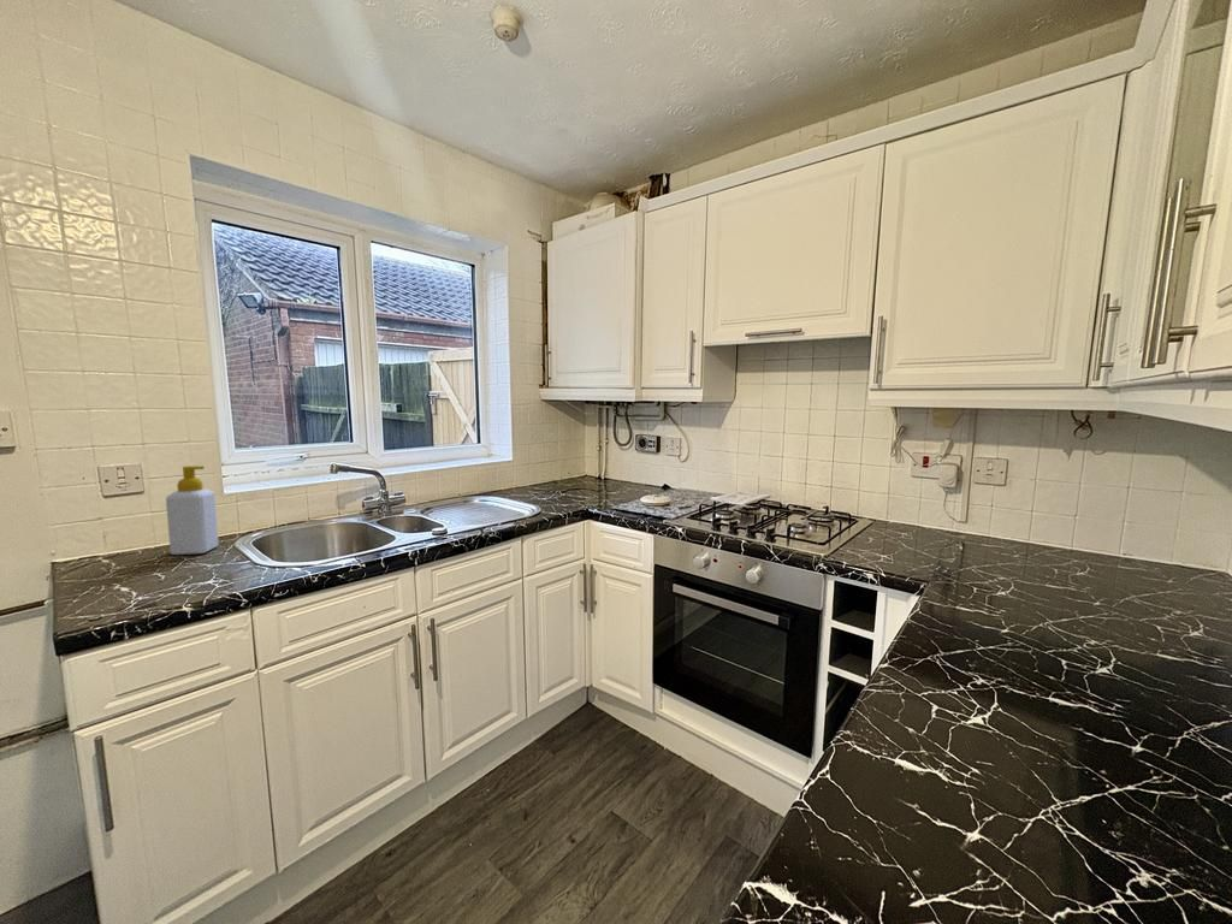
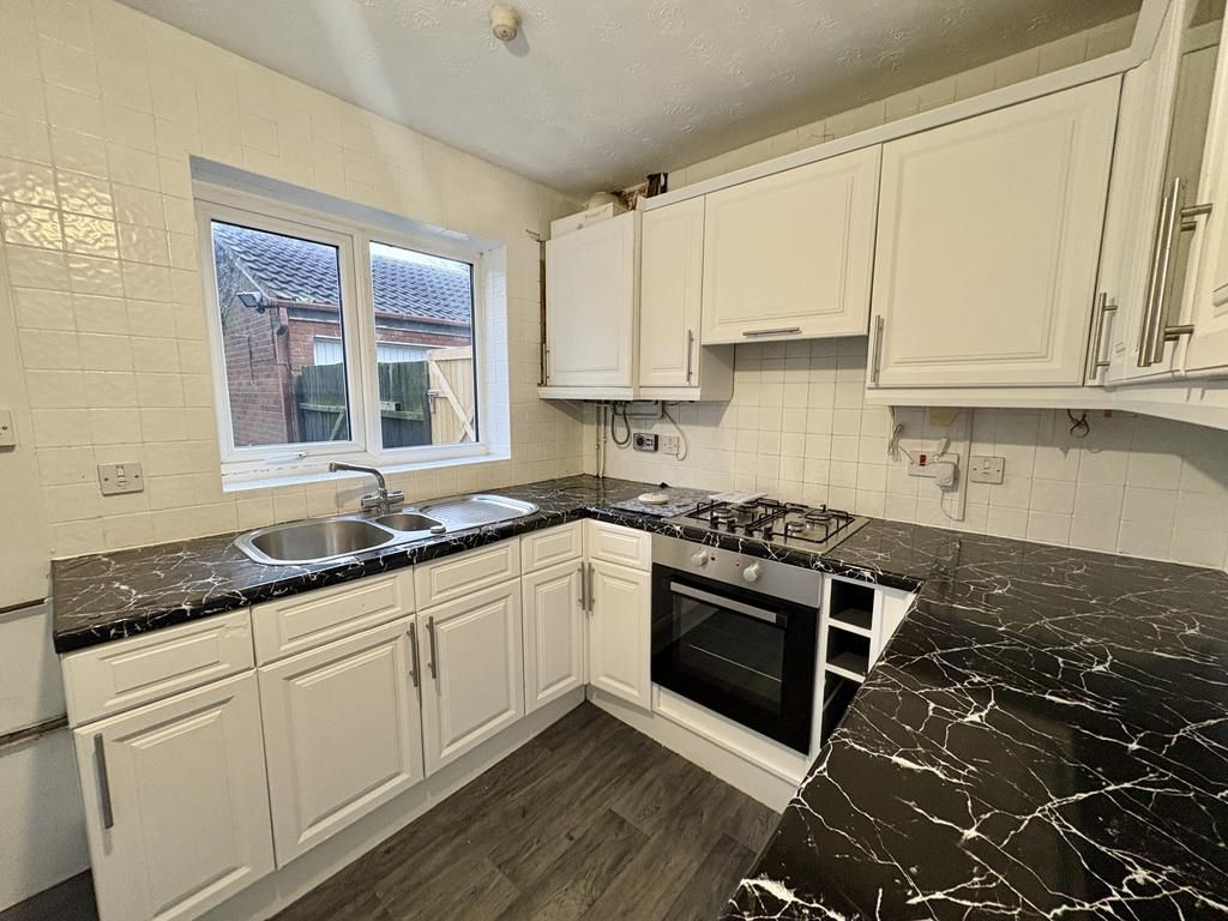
- soap bottle [165,464,220,556]
